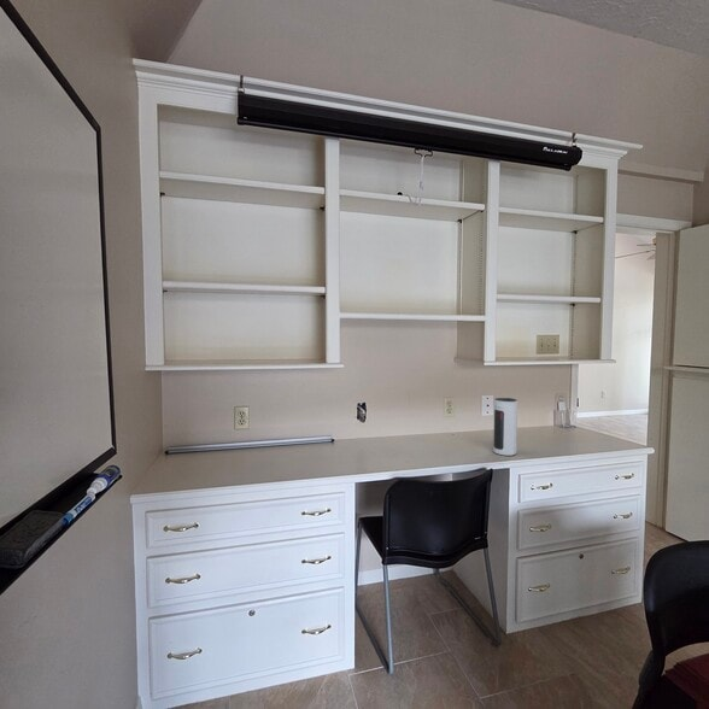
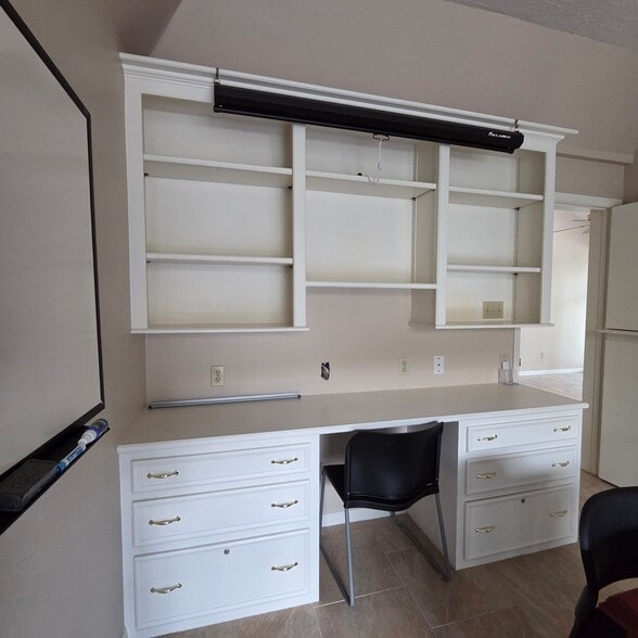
- speaker [492,397,518,457]
